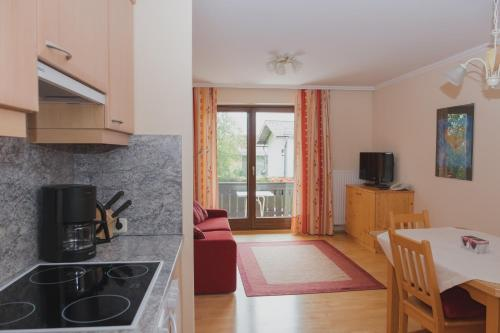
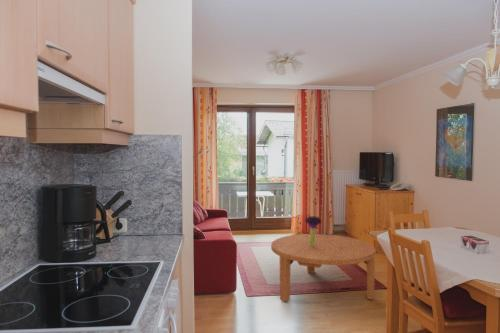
+ coffee table [270,233,376,302]
+ bouquet [304,215,322,246]
